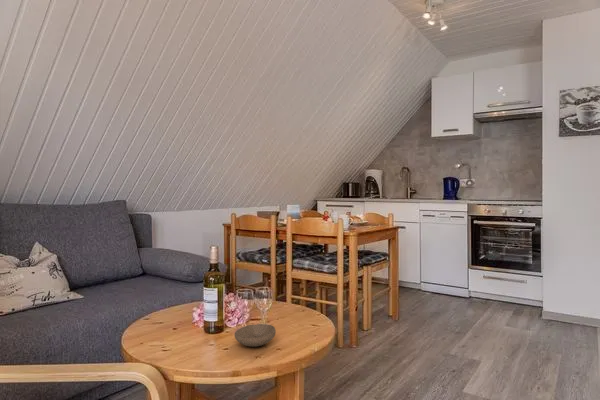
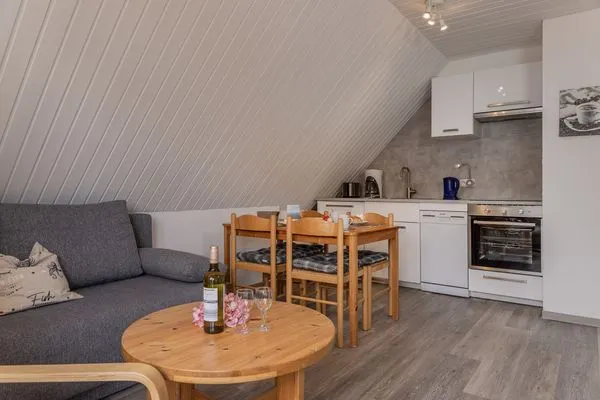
- bowl [233,323,277,348]
